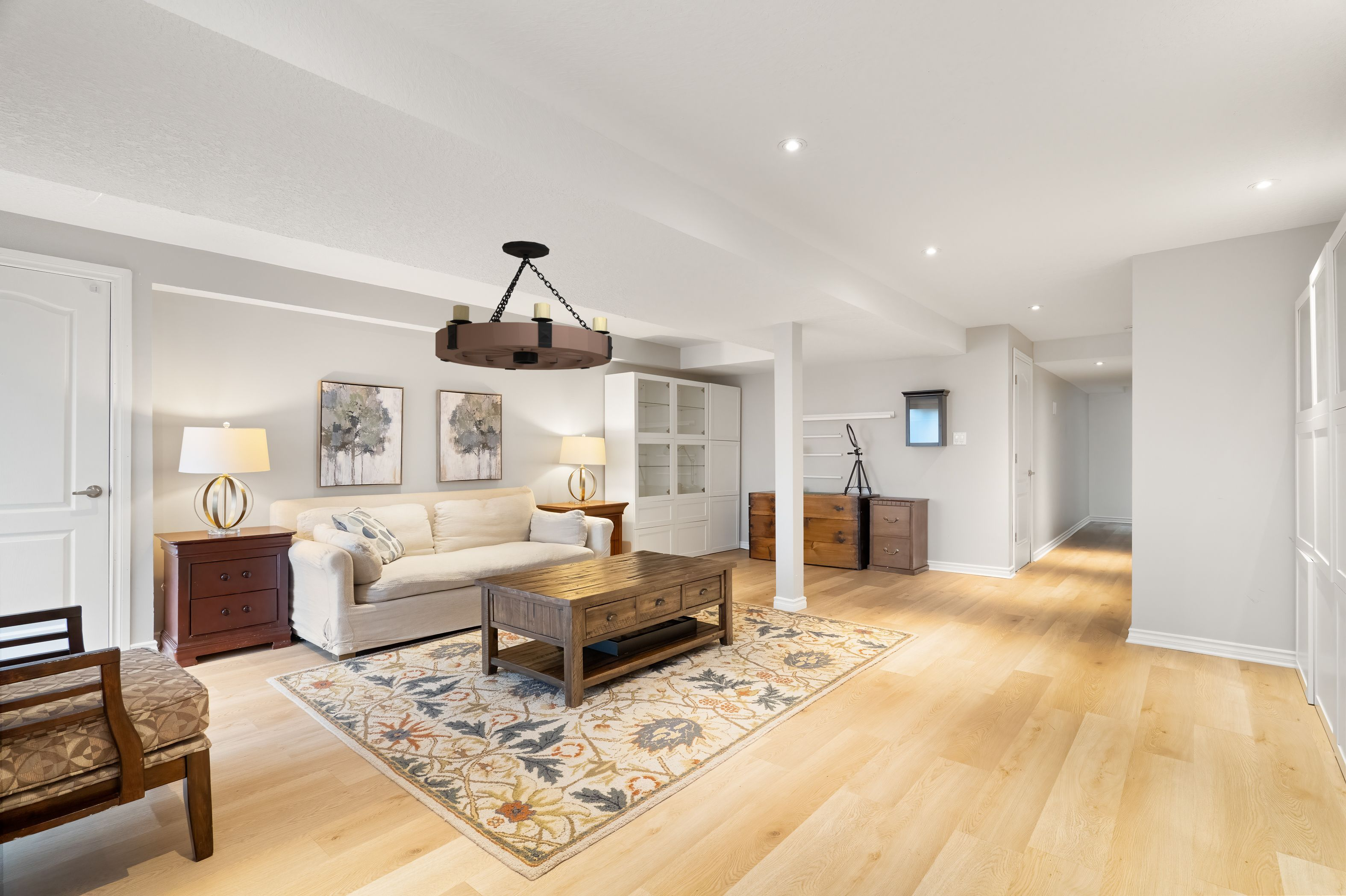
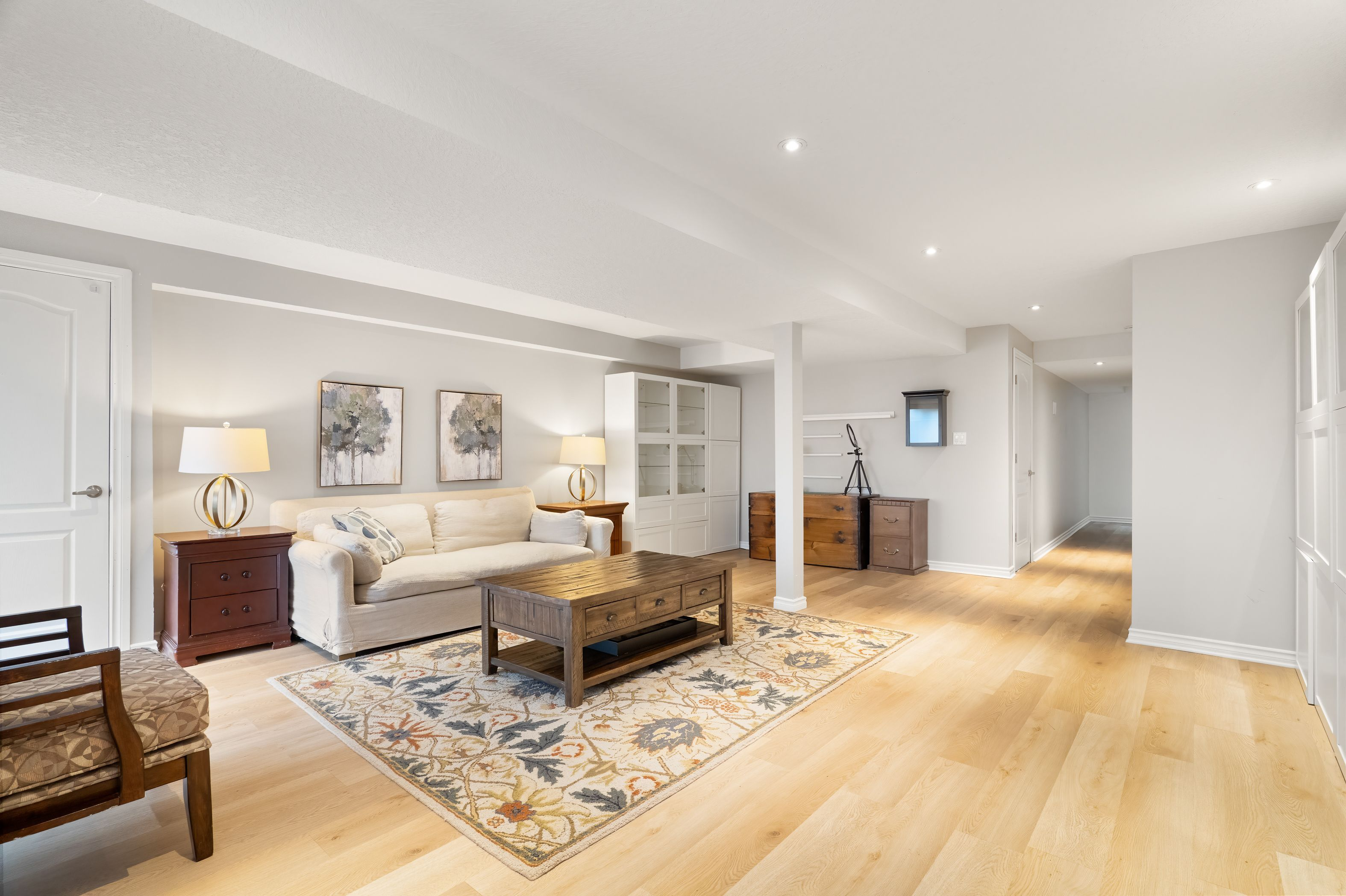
- chandelier [435,240,613,371]
